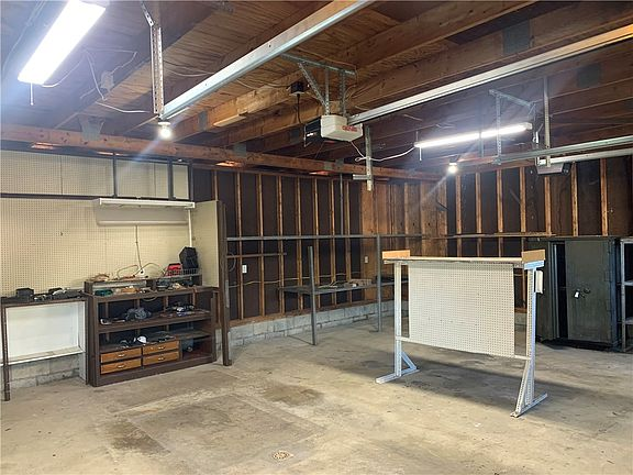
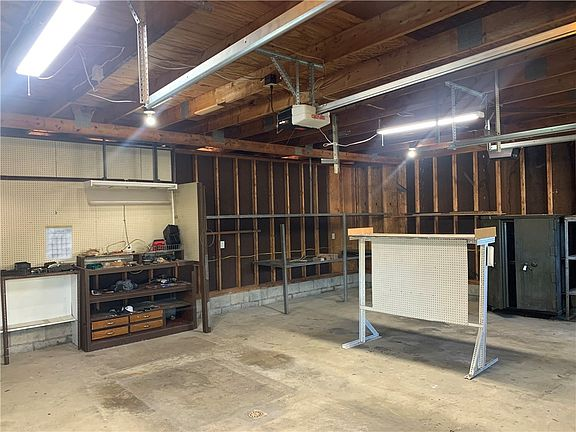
+ calendar [45,217,73,261]
